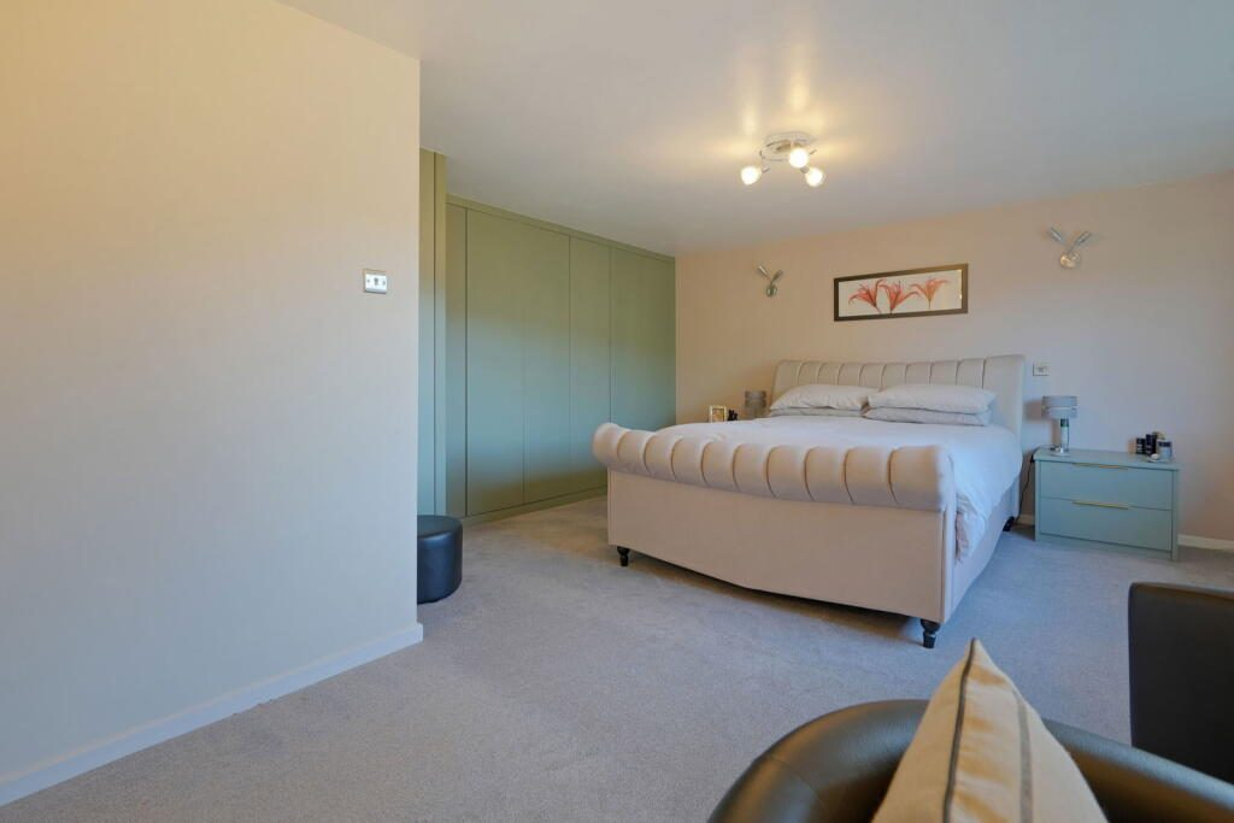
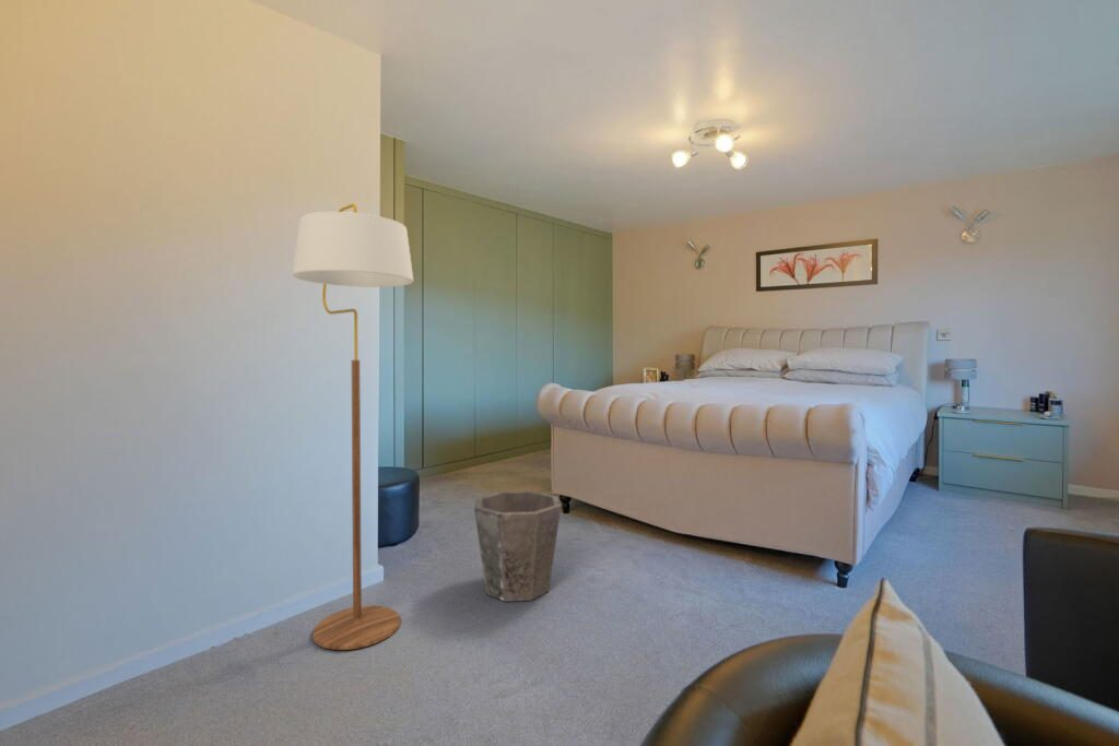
+ waste bin [473,490,563,603]
+ floor lamp [292,202,414,651]
